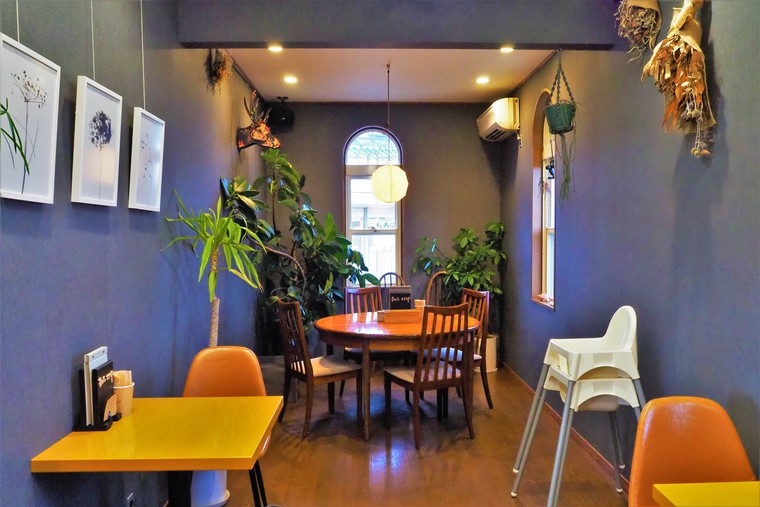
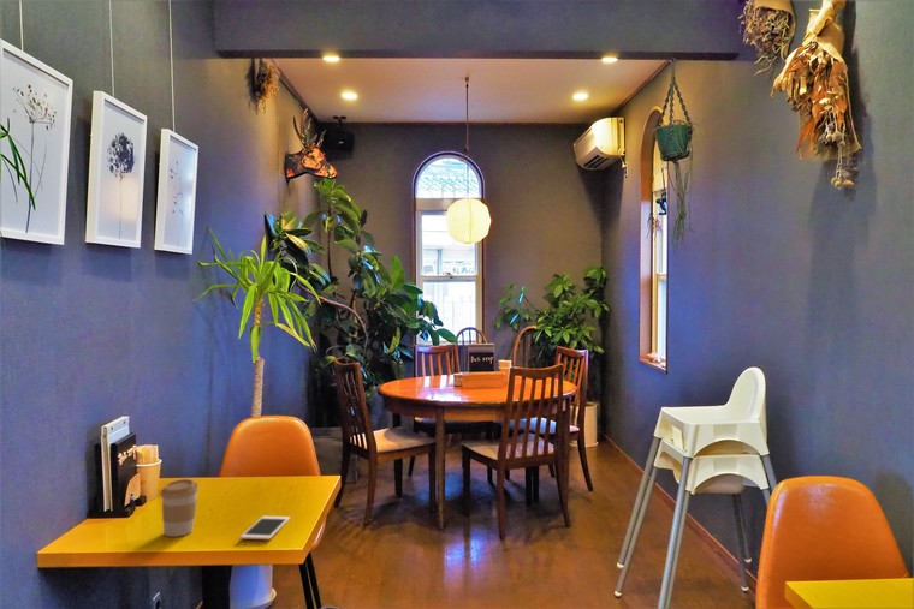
+ cell phone [239,515,291,541]
+ coffee cup [159,478,200,538]
